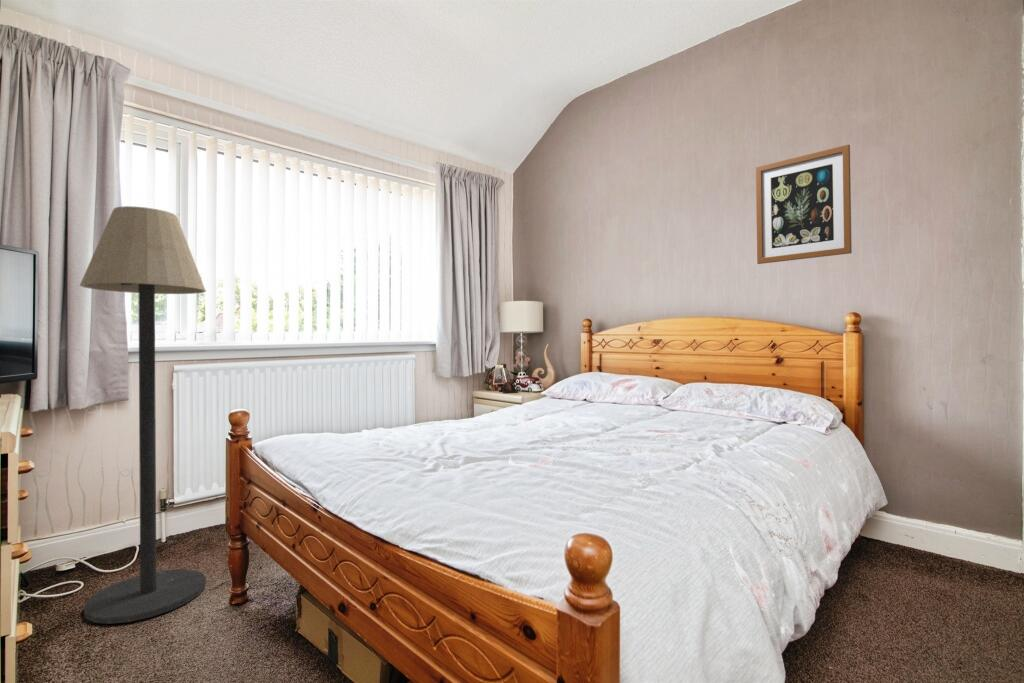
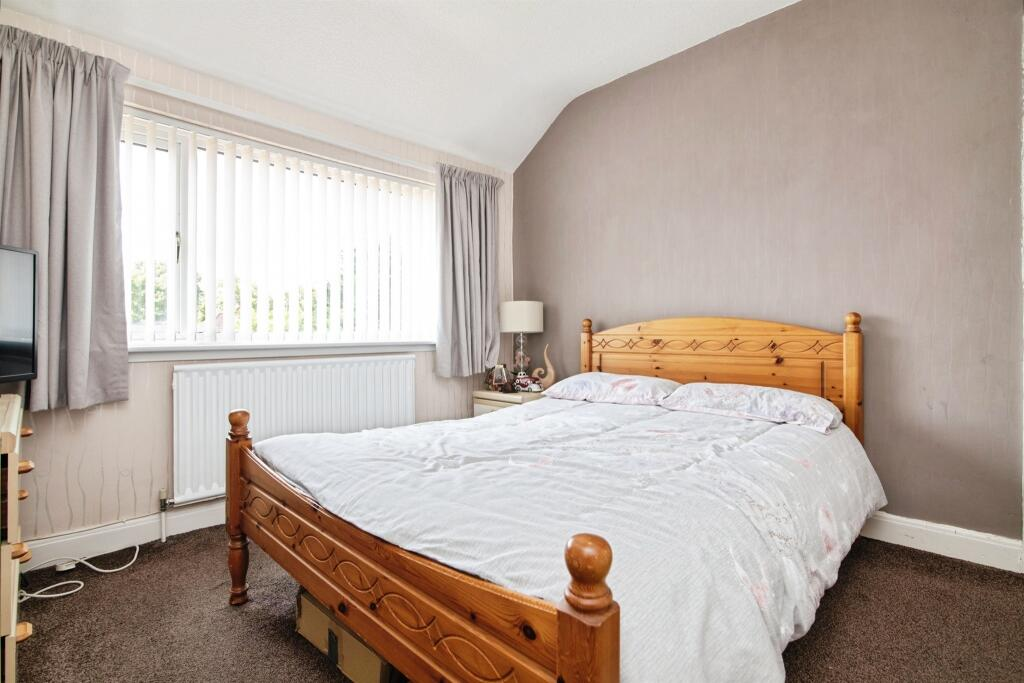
- floor lamp [79,205,207,625]
- wall art [755,144,853,265]
